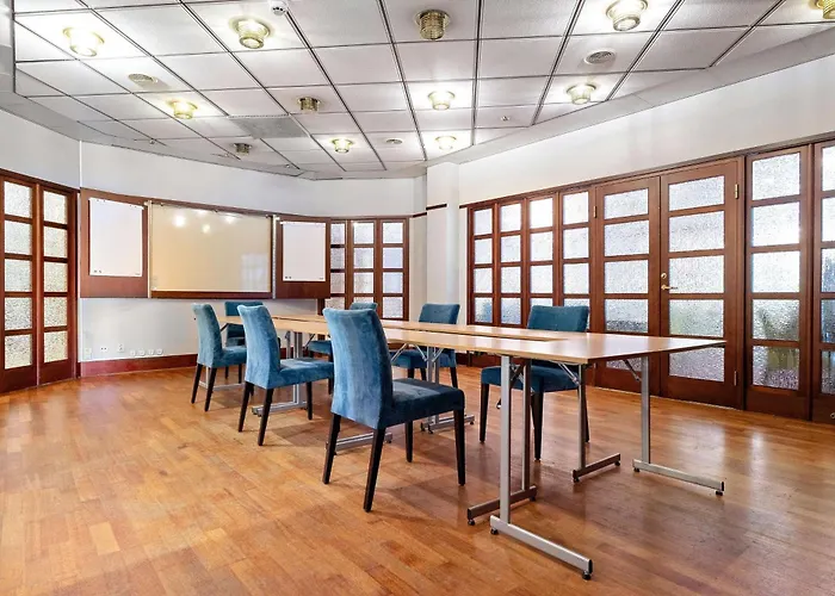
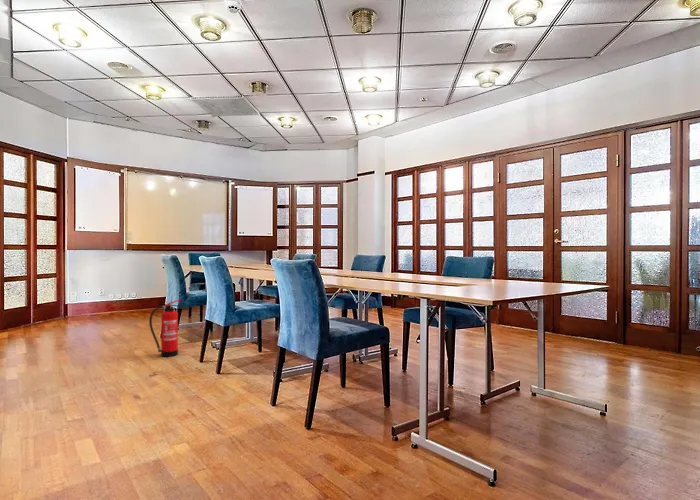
+ fire extinguisher [148,298,182,358]
